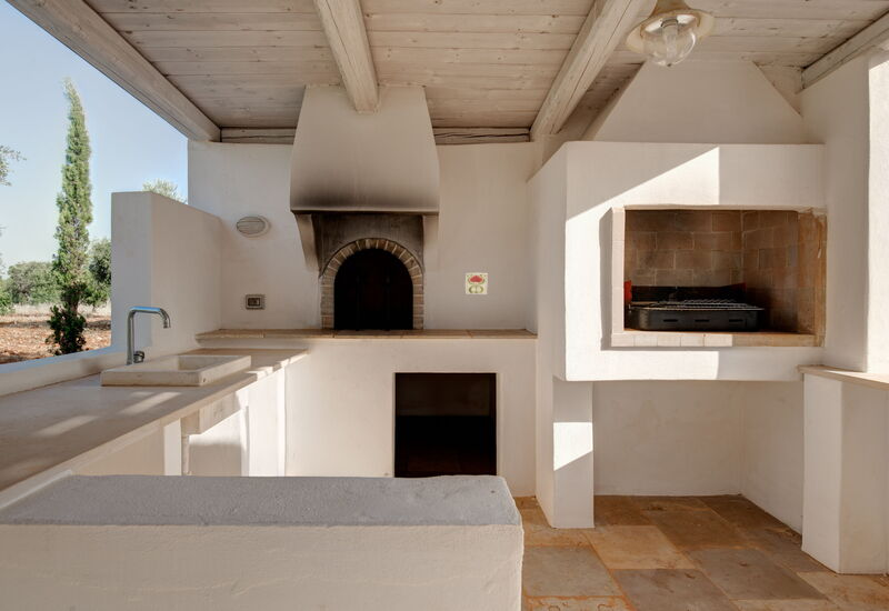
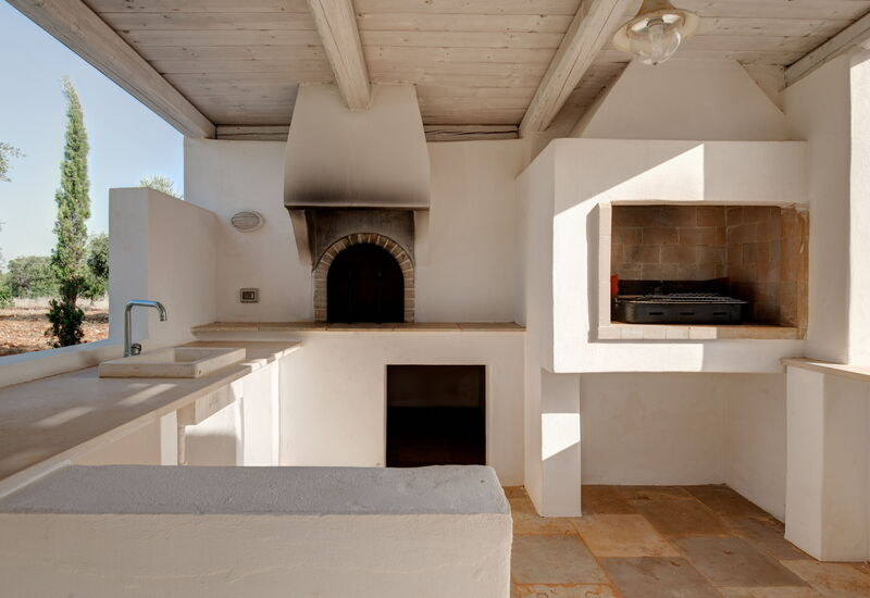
- decorative tile [463,271,489,296]
